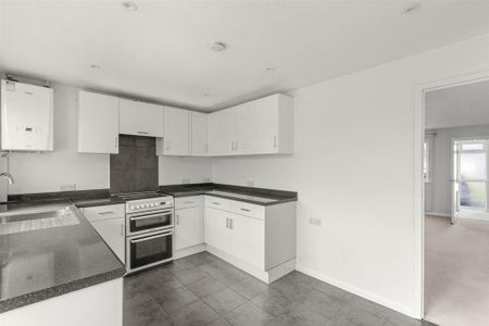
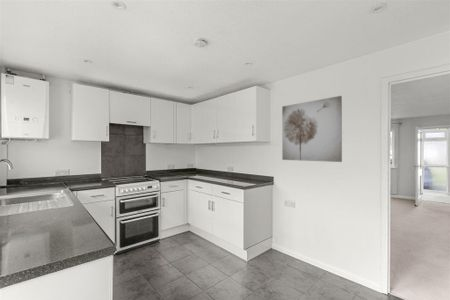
+ wall art [281,95,343,163]
